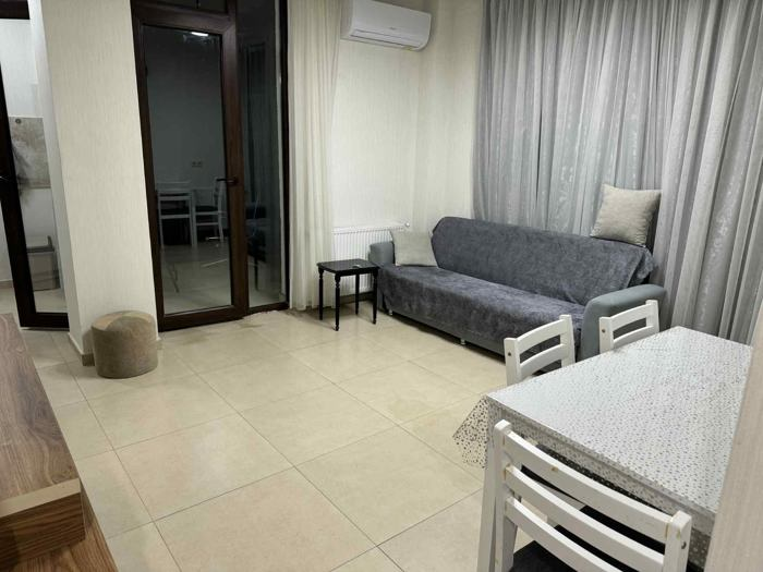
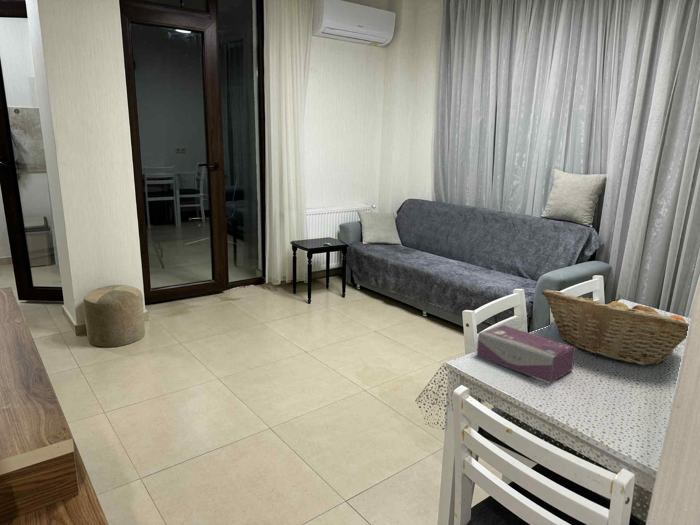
+ tissue box [476,324,577,384]
+ fruit basket [541,289,690,366]
